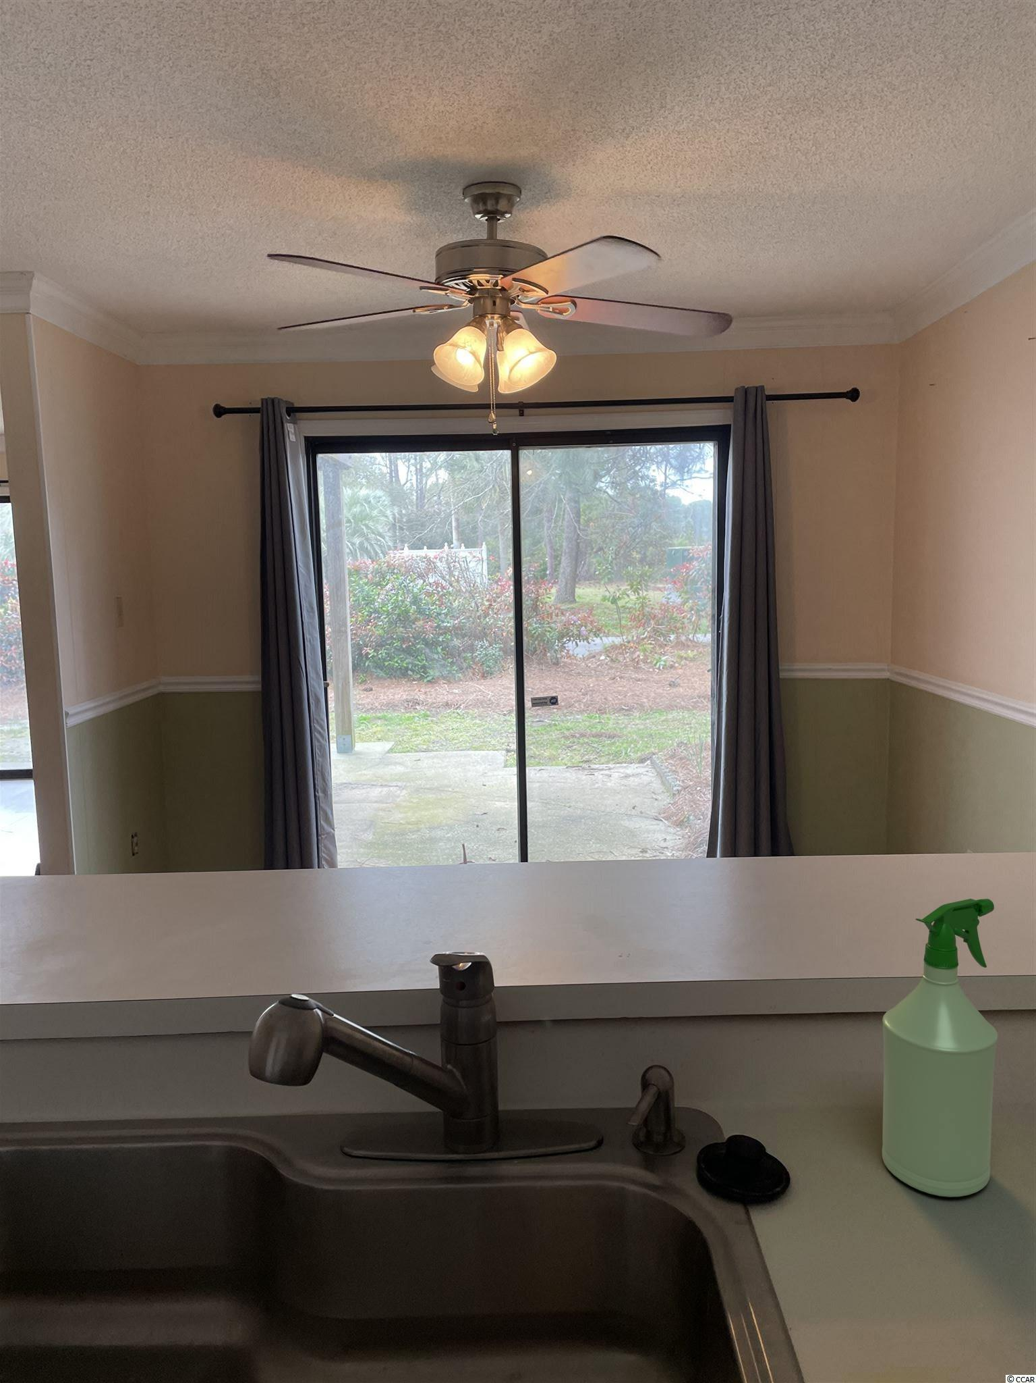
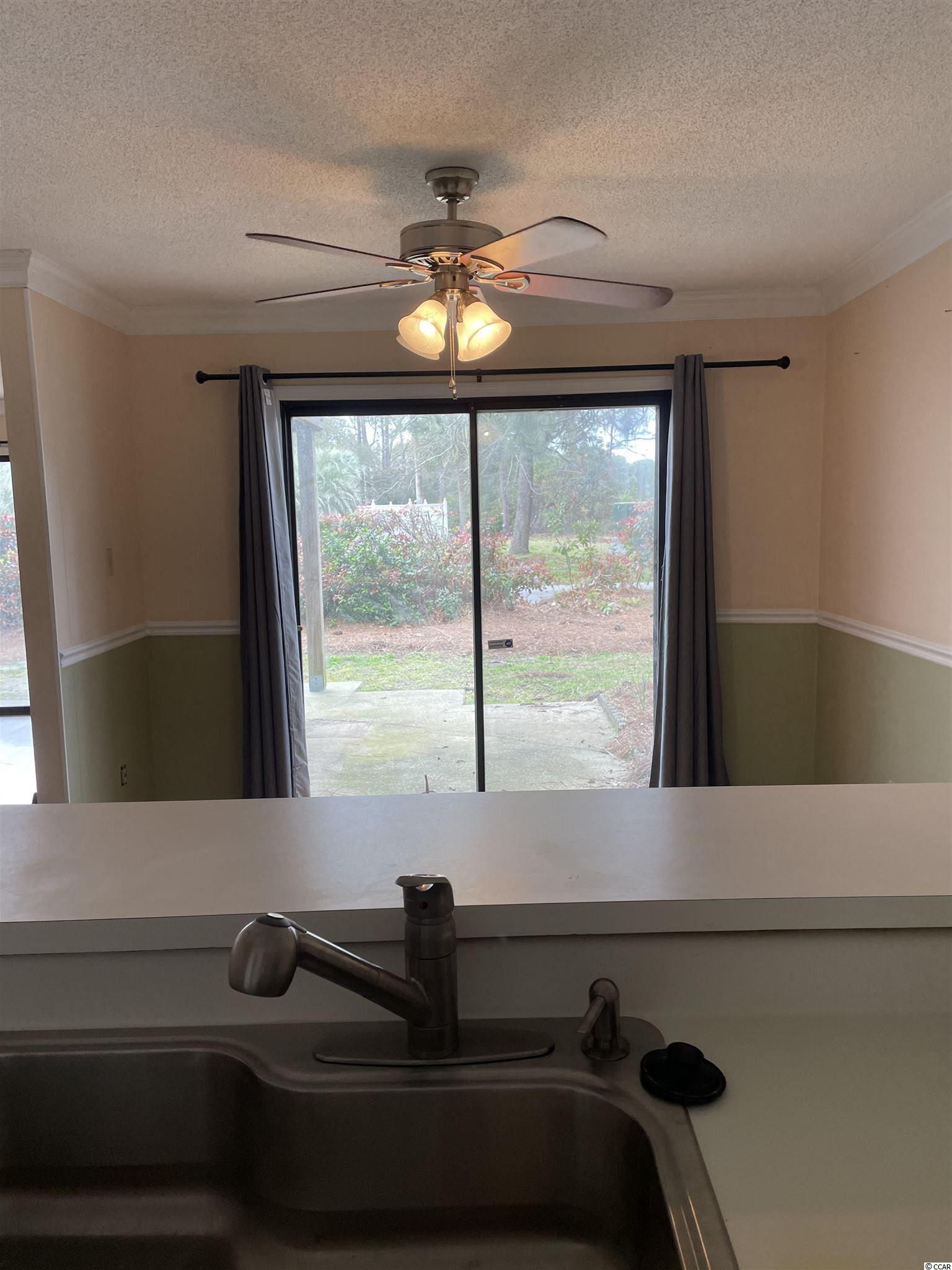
- spray bottle [881,898,998,1198]
